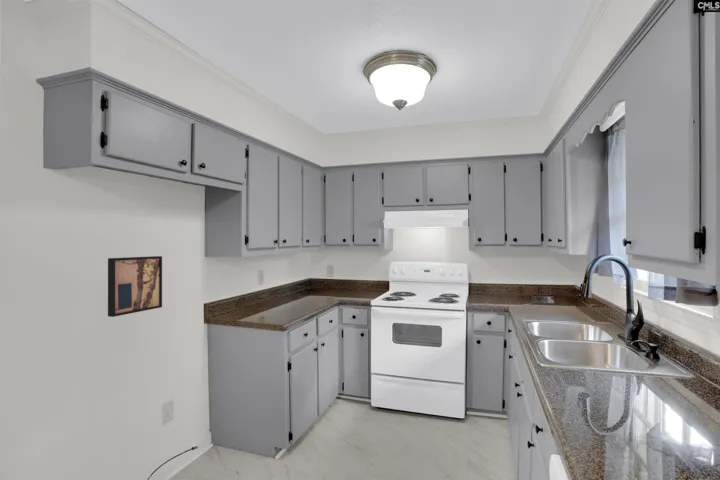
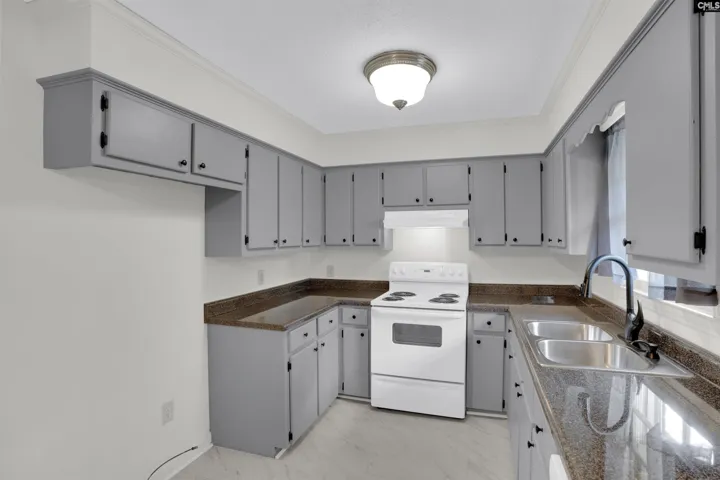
- wall art [107,255,163,318]
